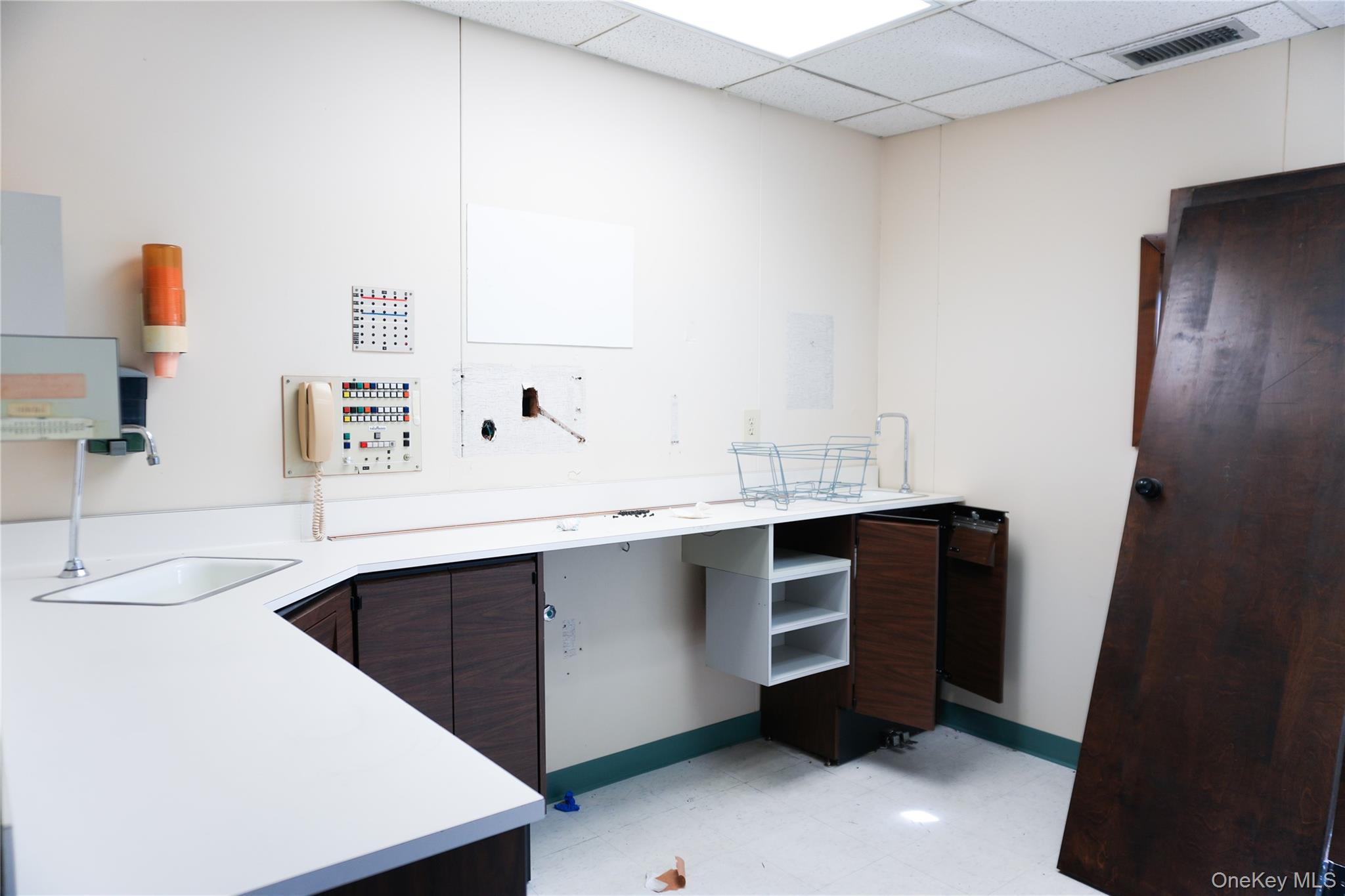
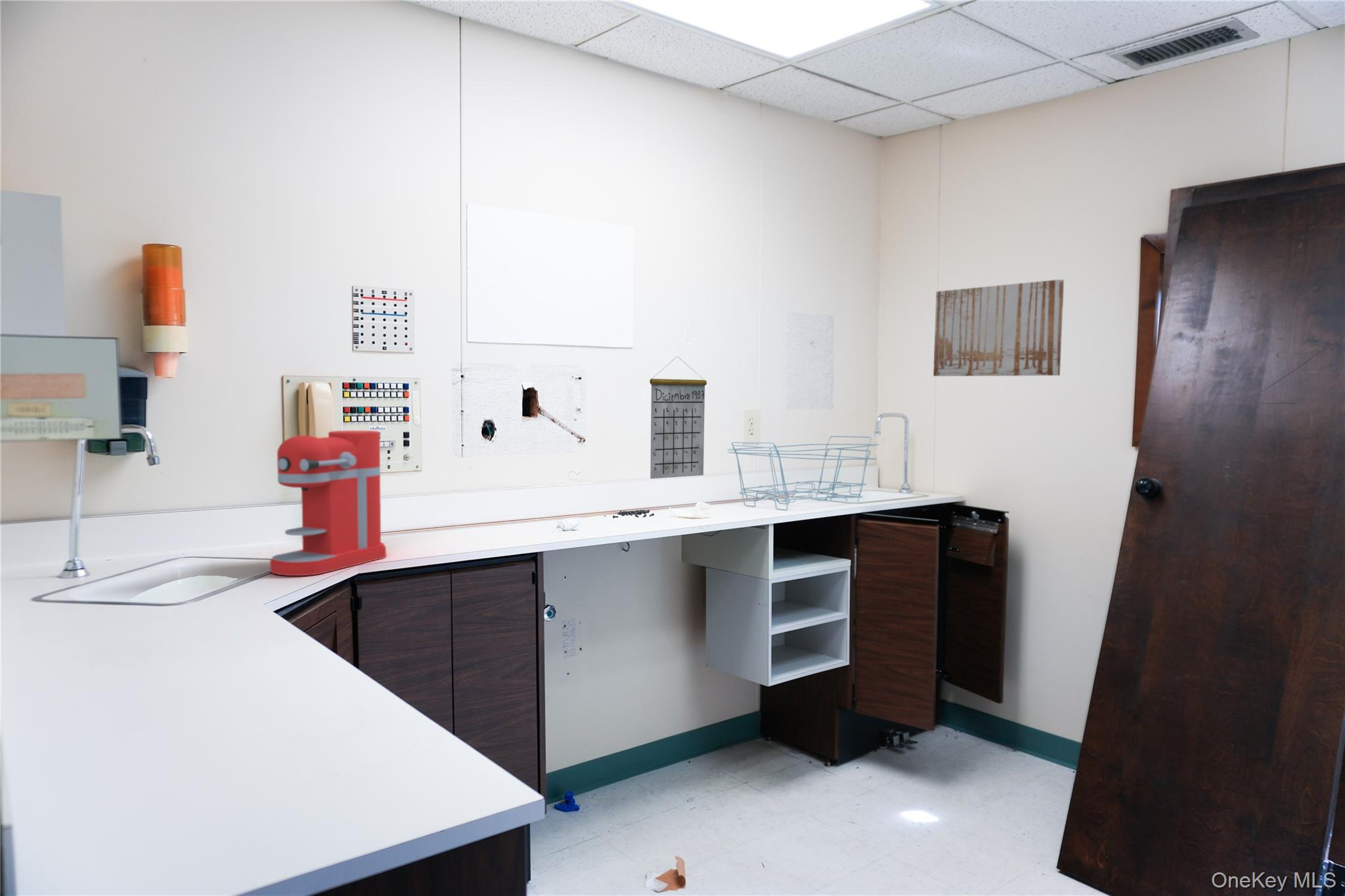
+ calendar [649,356,707,479]
+ coffee maker [269,430,387,576]
+ wall art [933,279,1065,377]
